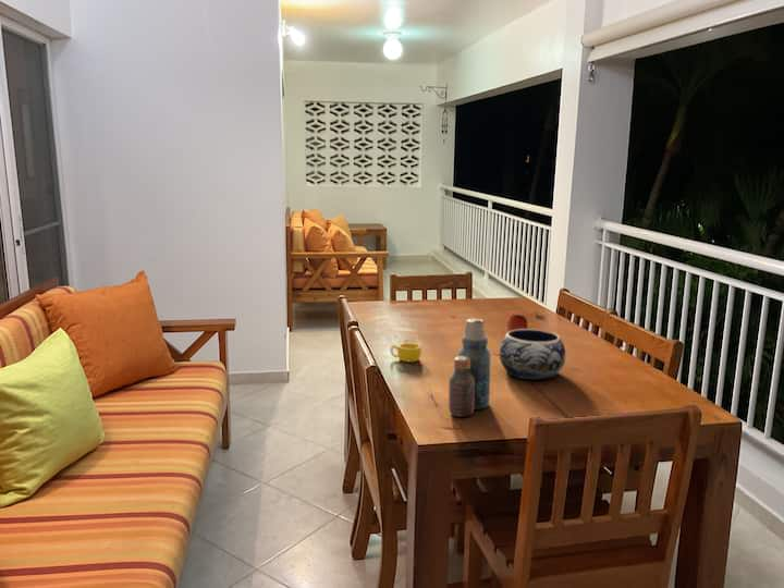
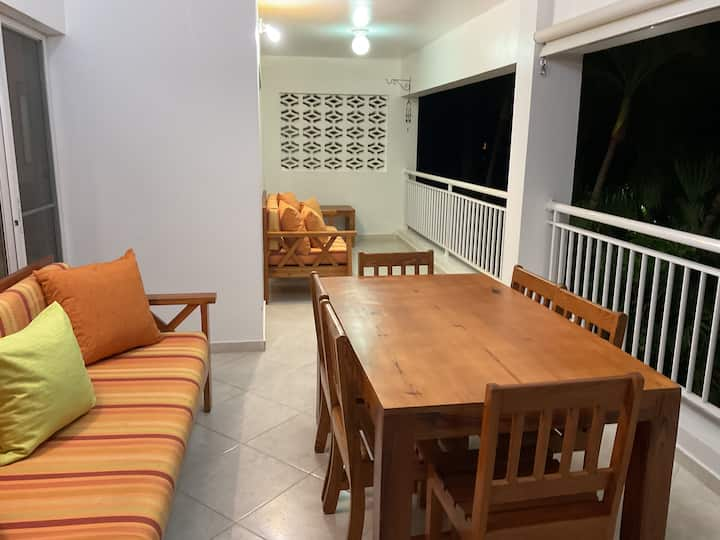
- cup [390,342,422,363]
- bottle [448,317,491,418]
- decorative bowl [498,328,566,381]
- fruit [505,313,528,332]
